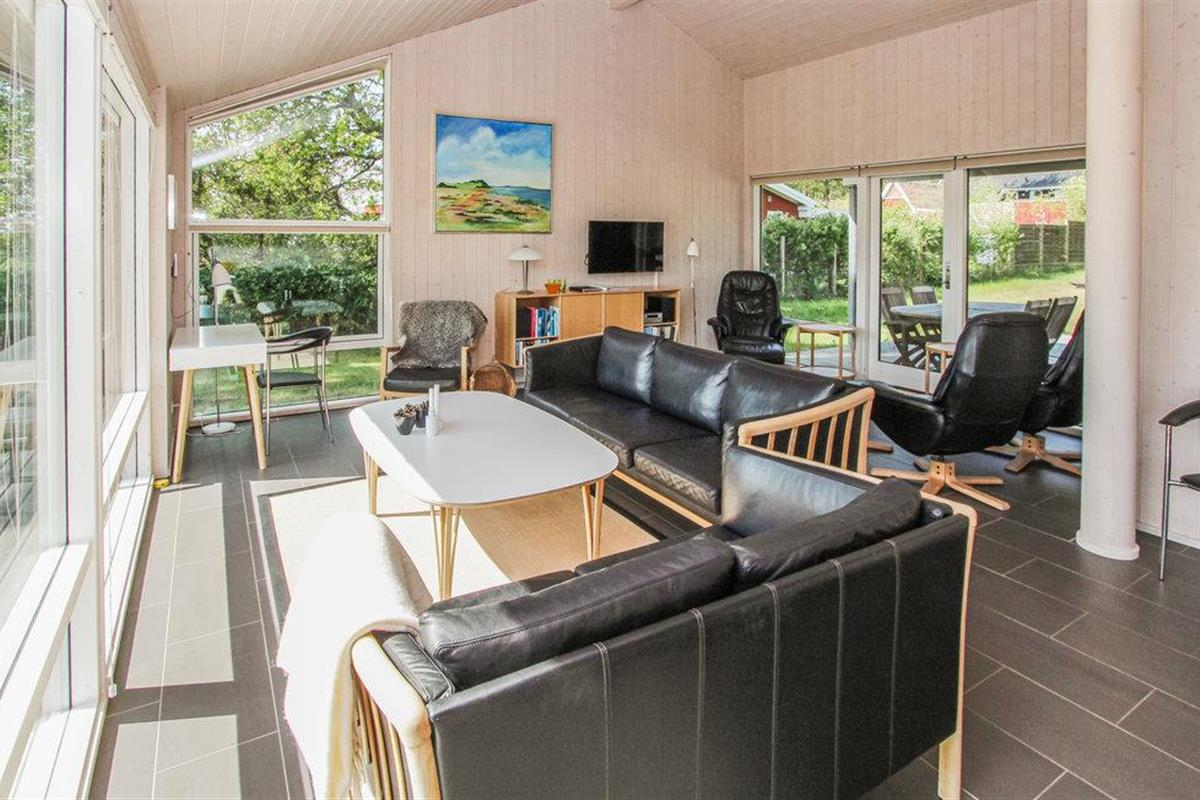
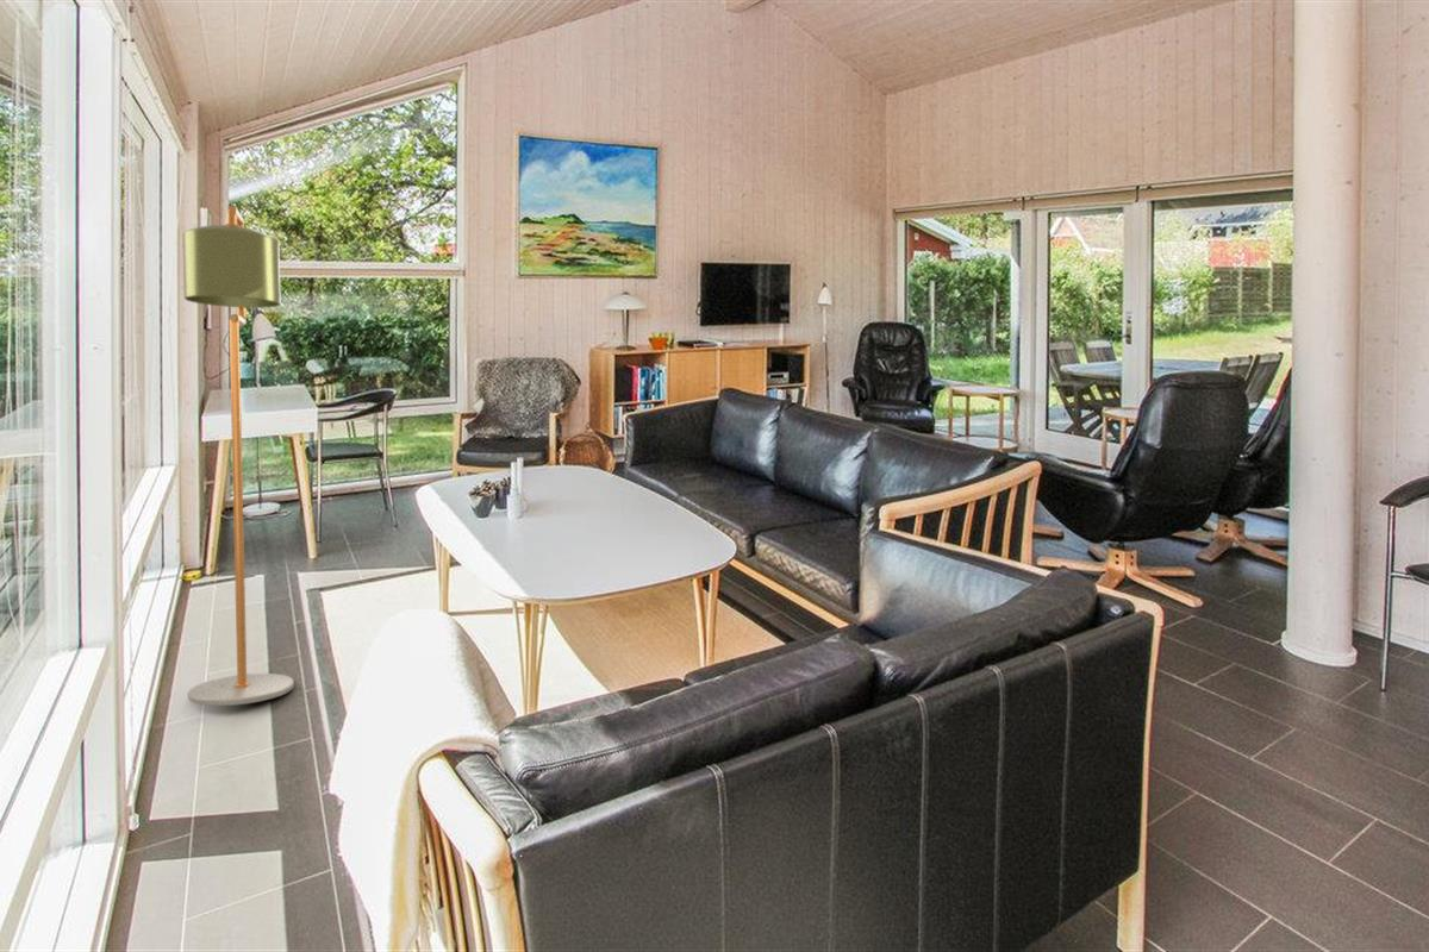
+ floor lamp [181,205,295,707]
